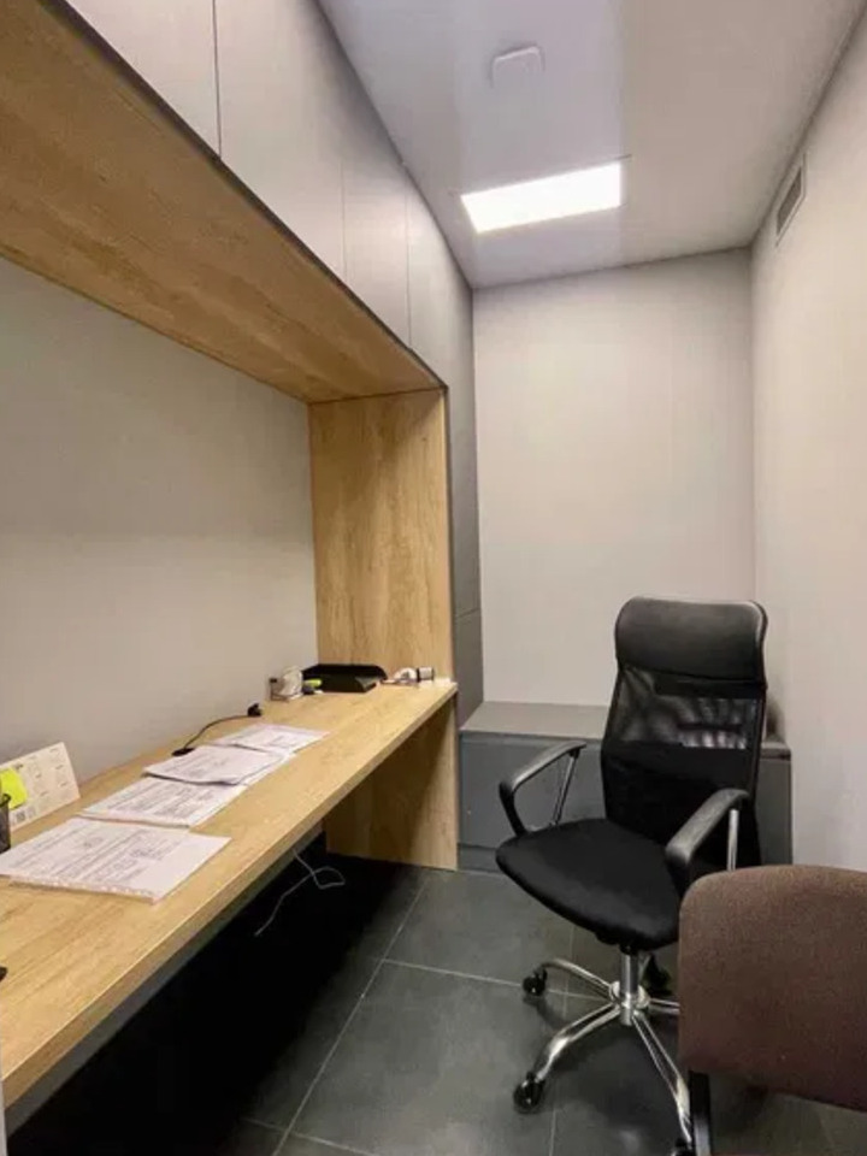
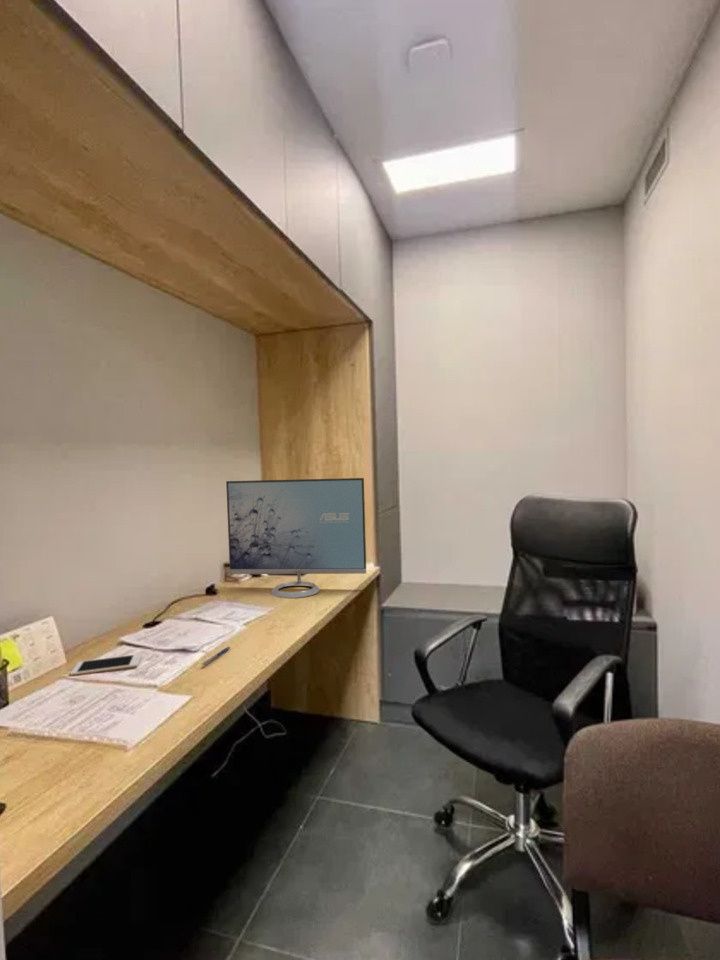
+ pen [201,646,232,667]
+ monitor [225,477,367,599]
+ cell phone [69,653,143,676]
